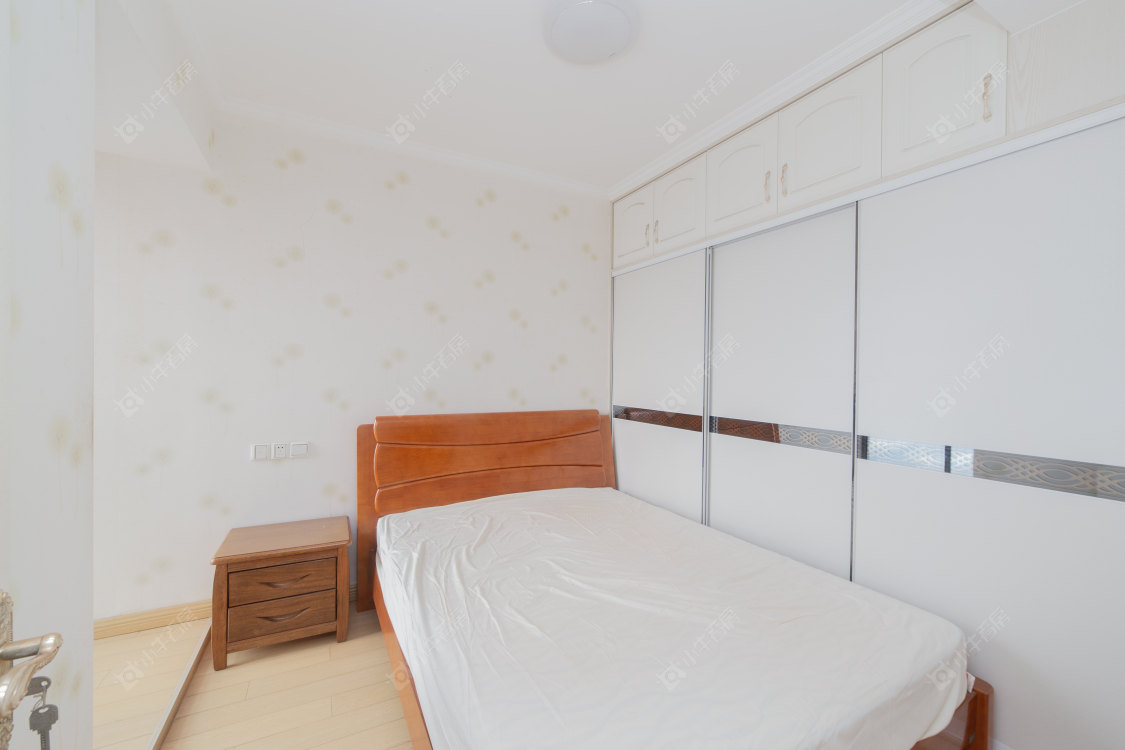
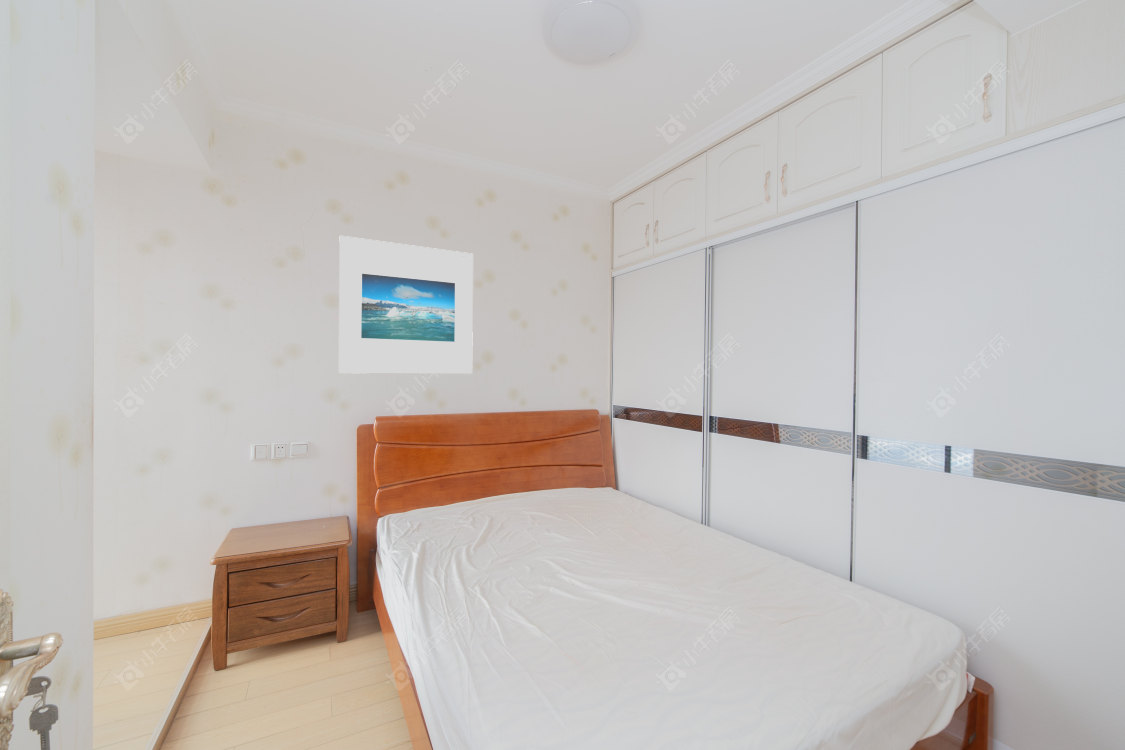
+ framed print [338,235,474,375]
